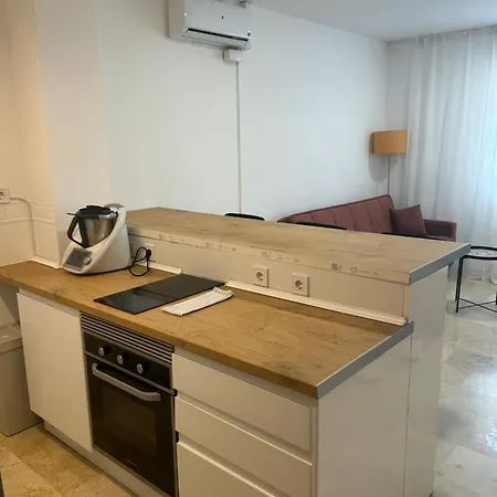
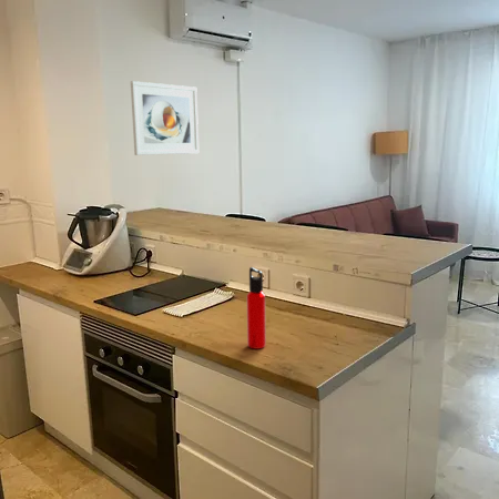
+ water bottle [246,266,267,350]
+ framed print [130,80,200,156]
